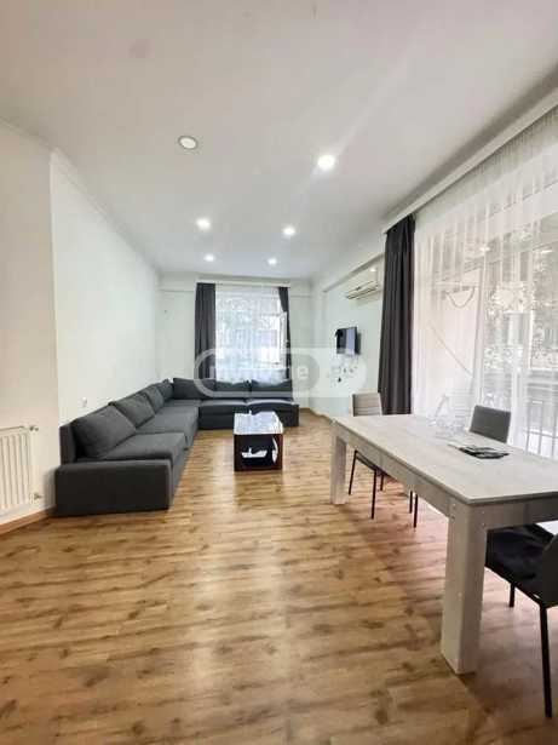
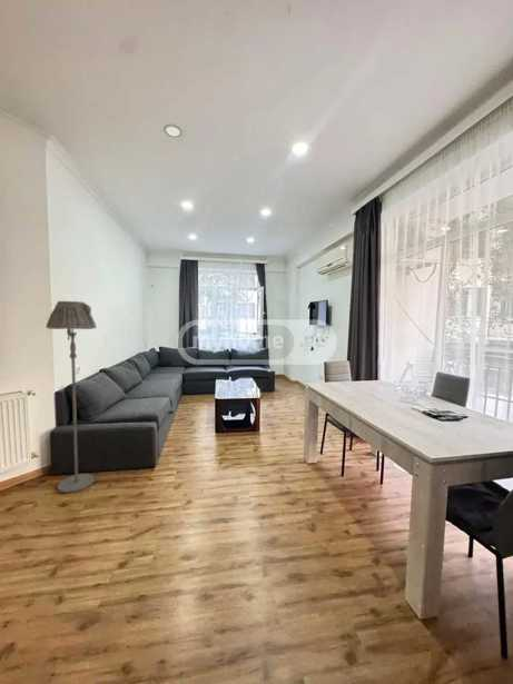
+ floor lamp [46,300,98,494]
